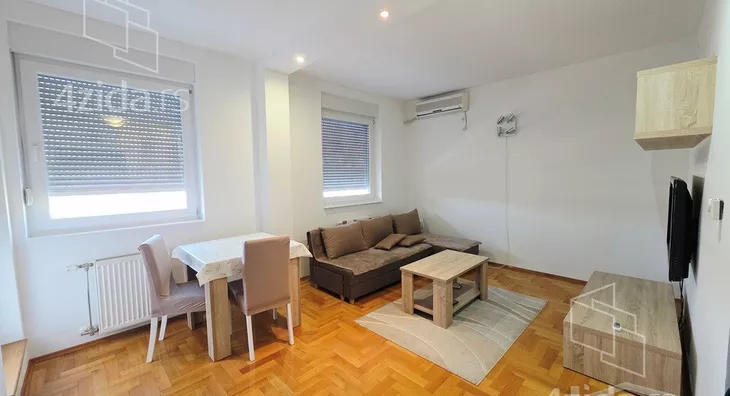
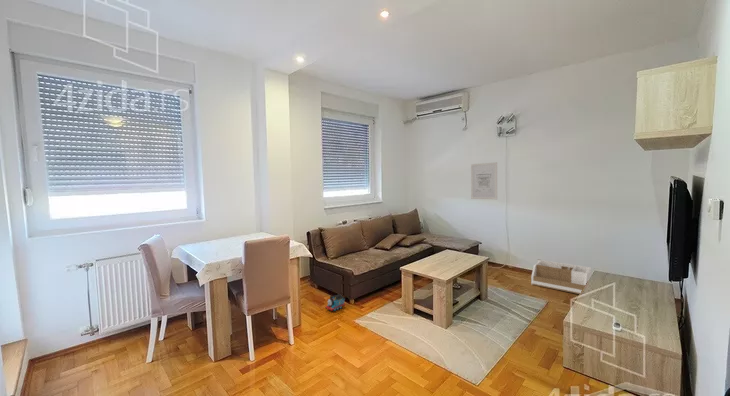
+ wall art [470,161,498,200]
+ toy train [324,293,346,312]
+ storage bin [530,258,592,295]
